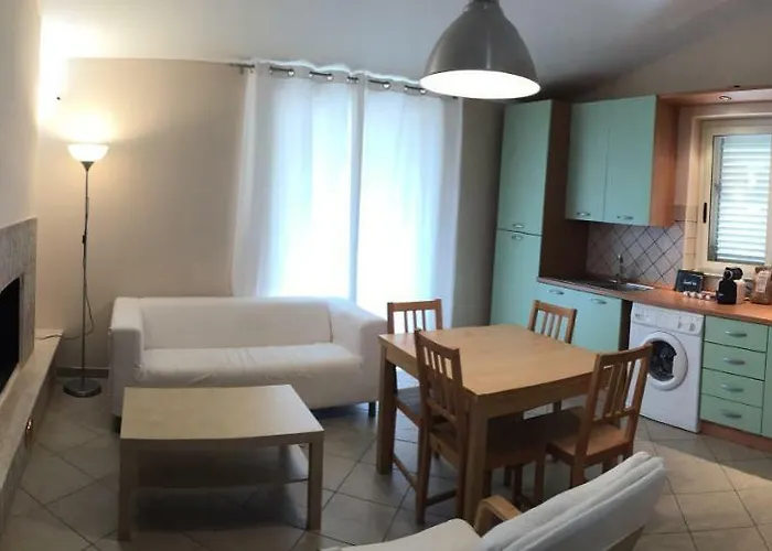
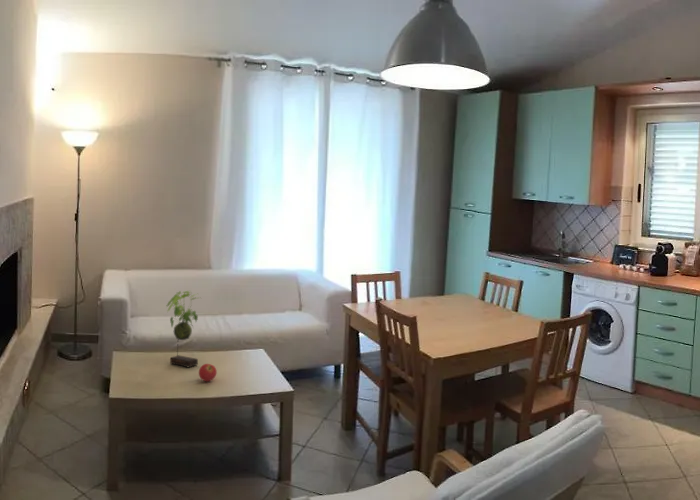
+ fruit [198,363,218,382]
+ plant [165,290,201,368]
